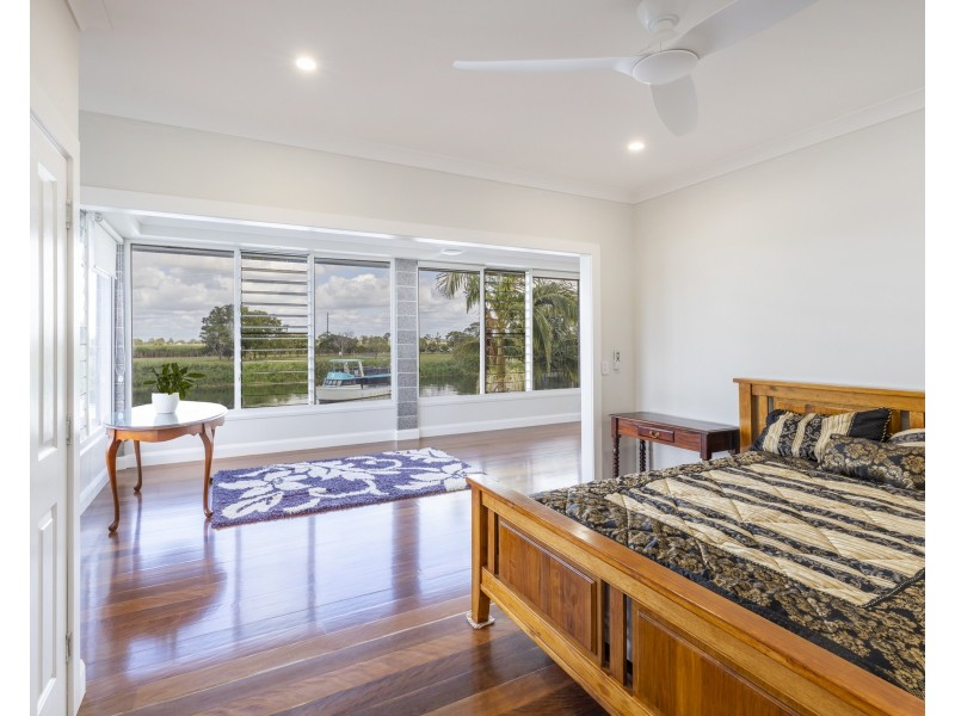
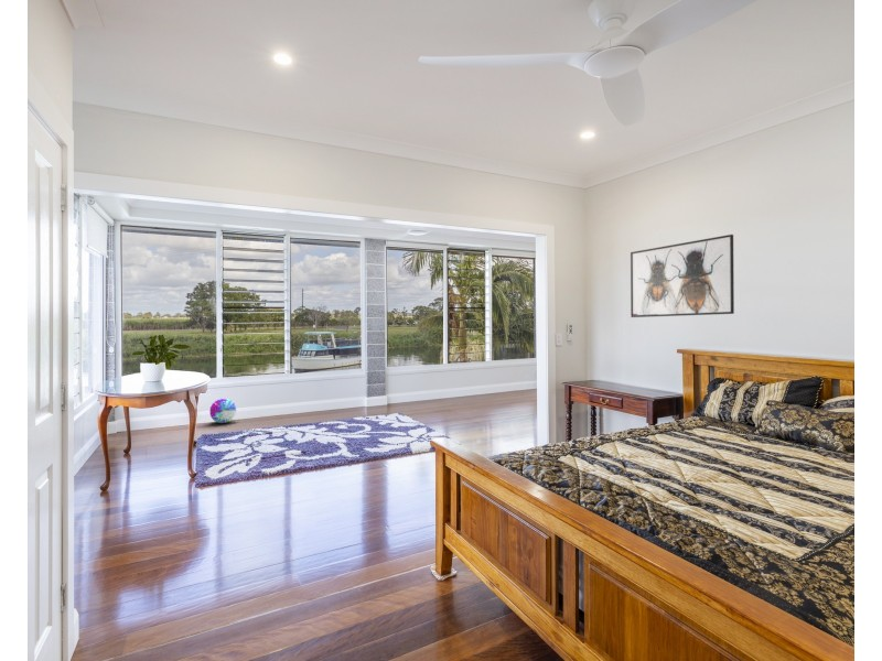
+ decorative ball [208,398,237,424]
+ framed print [630,234,735,318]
